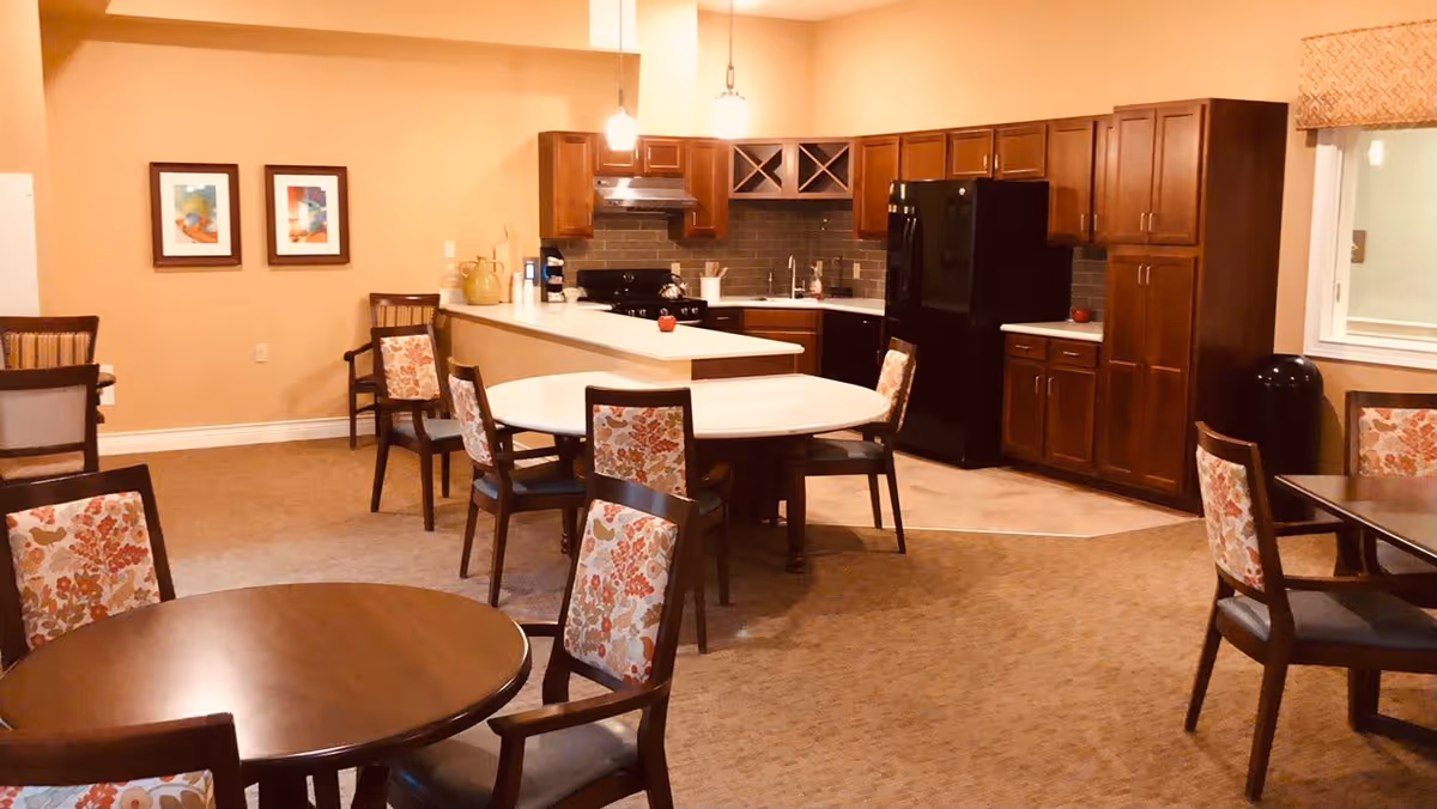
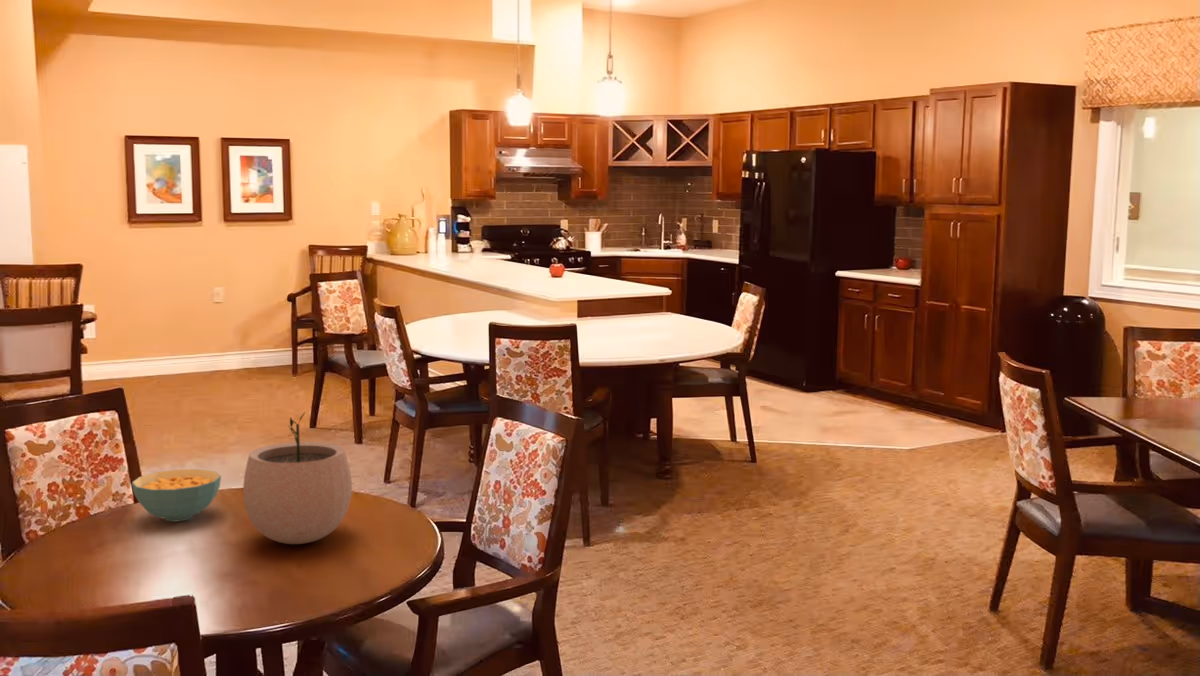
+ cereal bowl [131,468,222,523]
+ plant pot [242,411,353,545]
